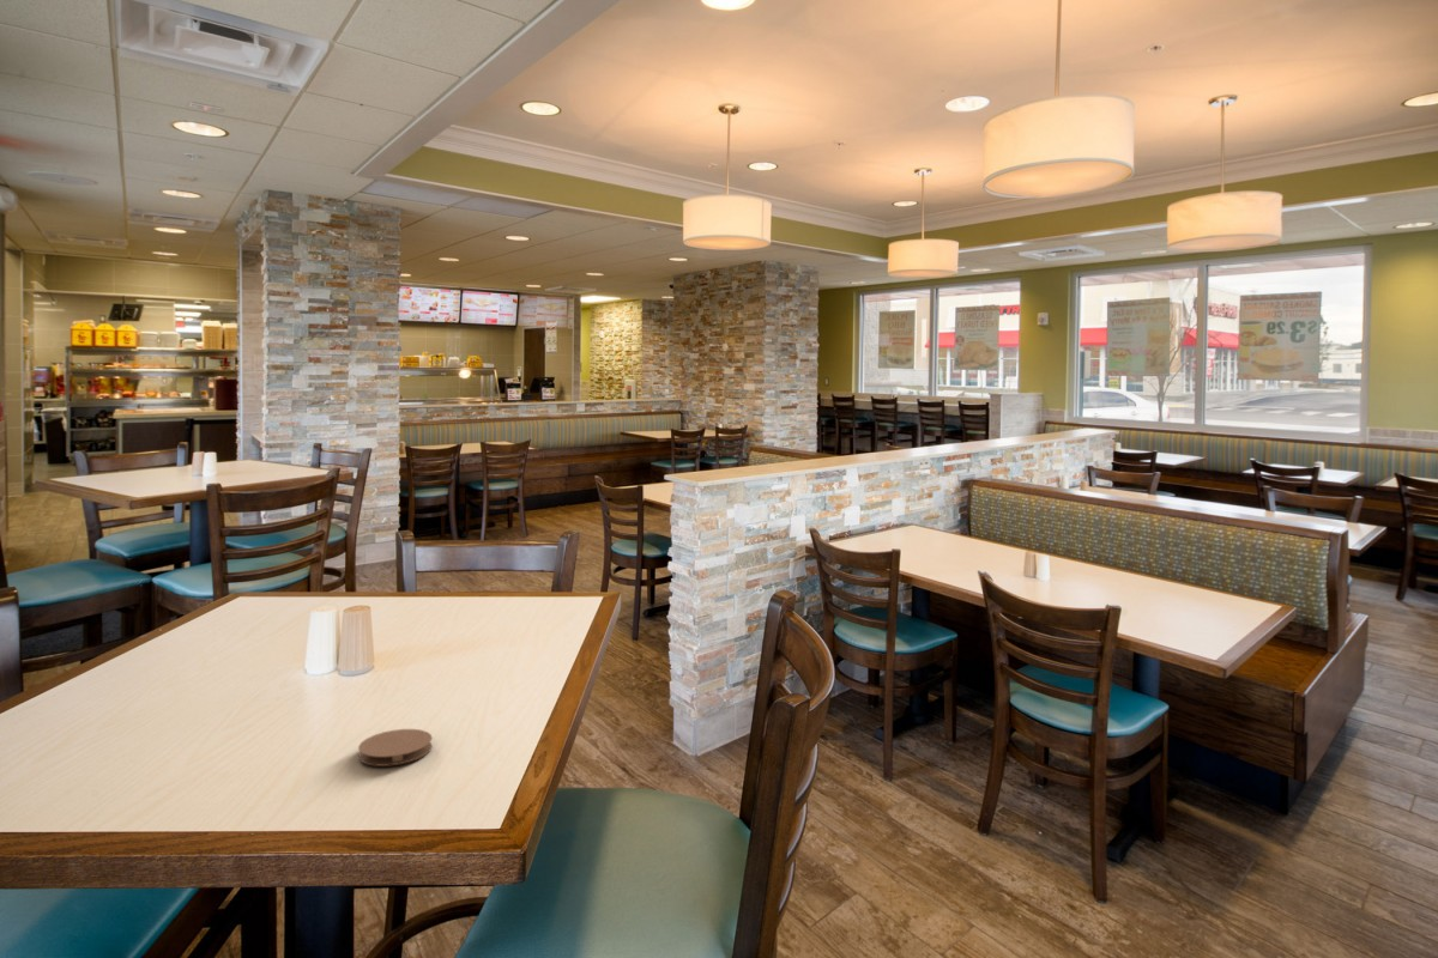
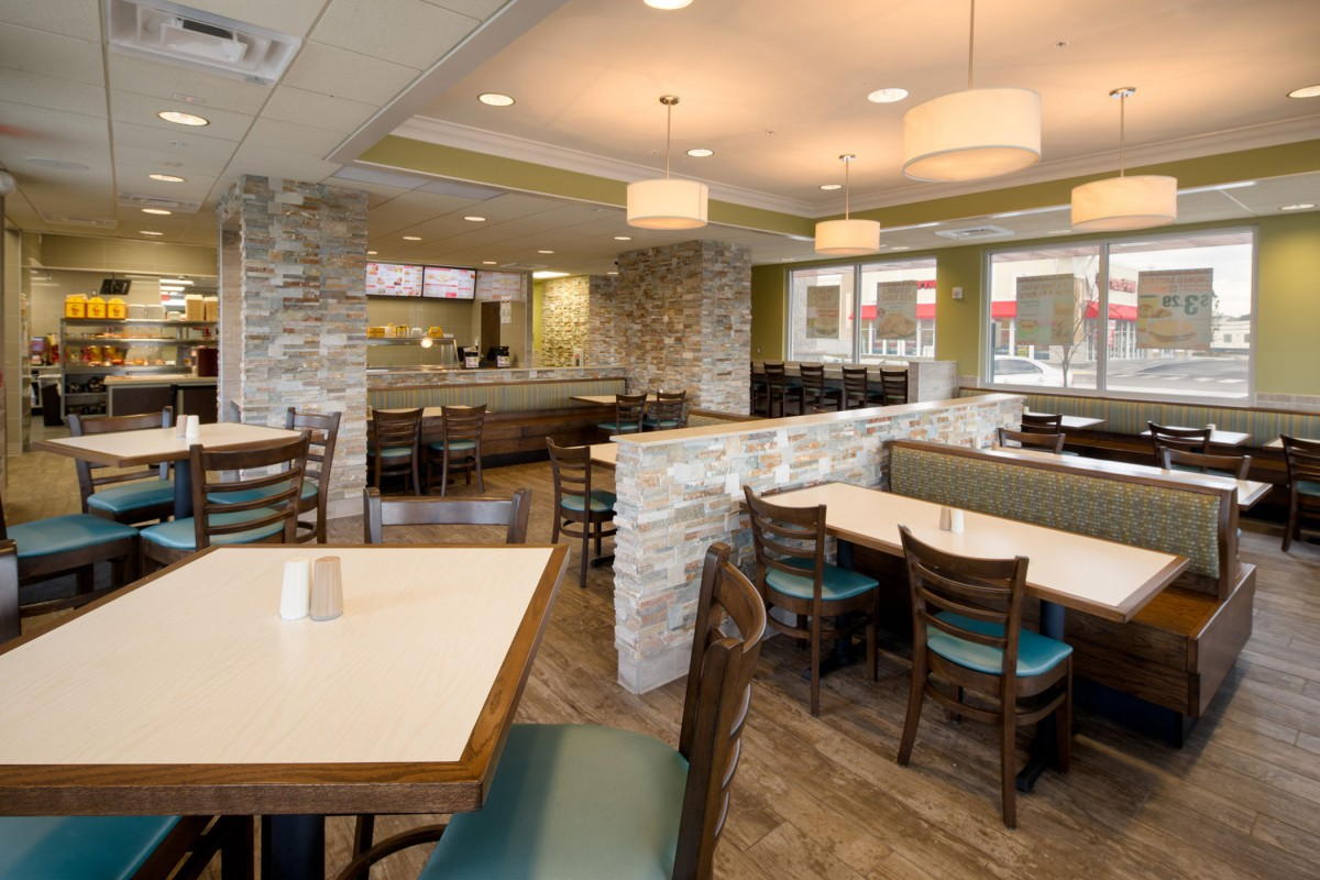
- coaster [357,728,434,768]
